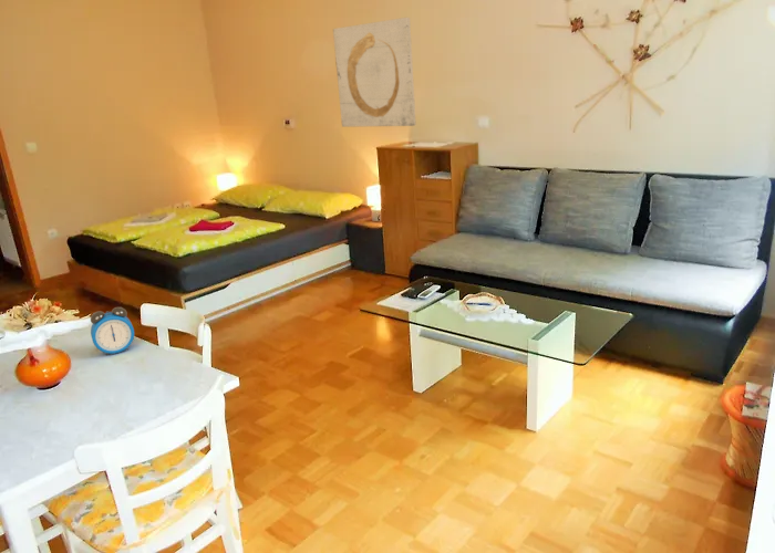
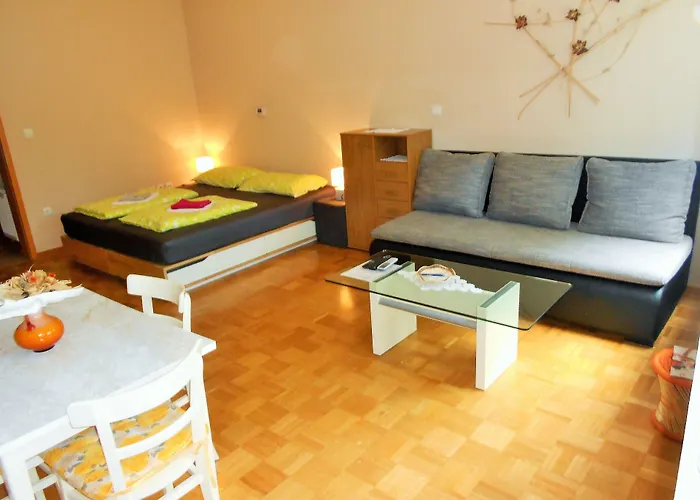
- alarm clock [90,306,135,356]
- wall art [332,17,417,128]
